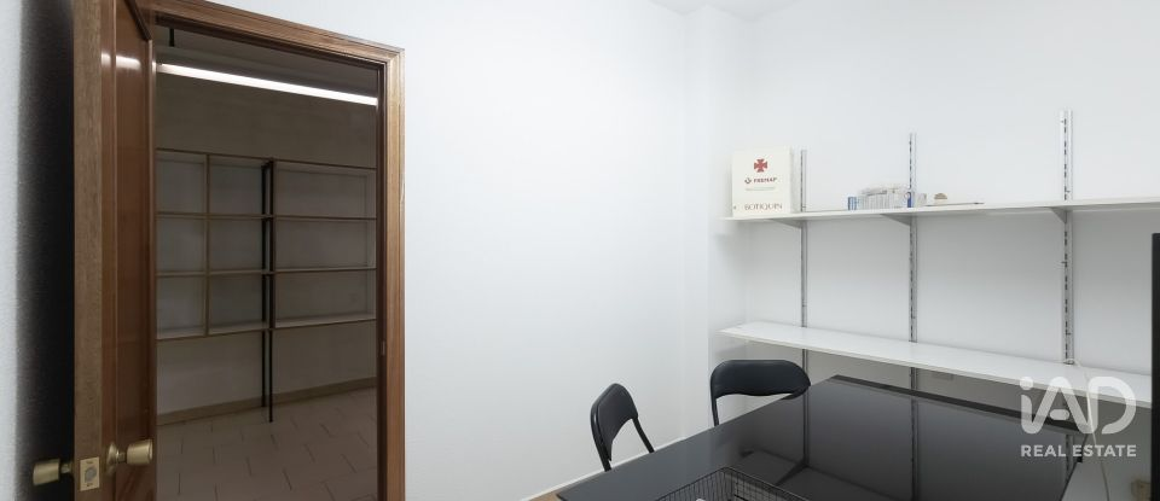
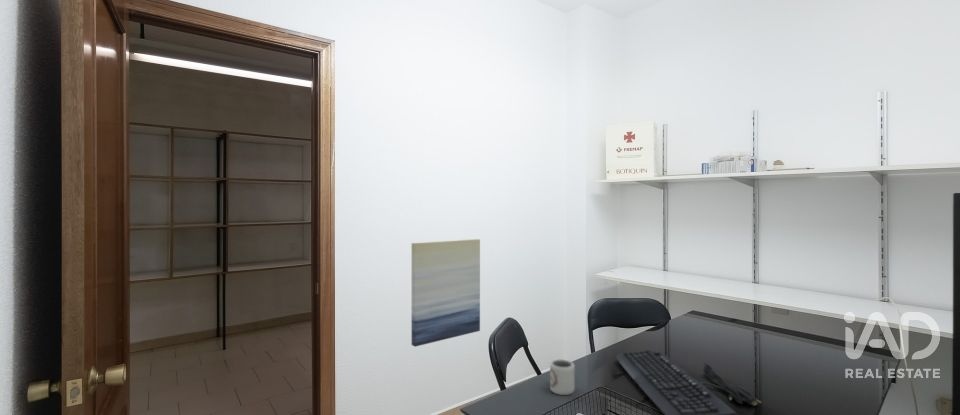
+ wall art [411,238,481,348]
+ keyboard [615,349,762,415]
+ cup [549,358,576,396]
